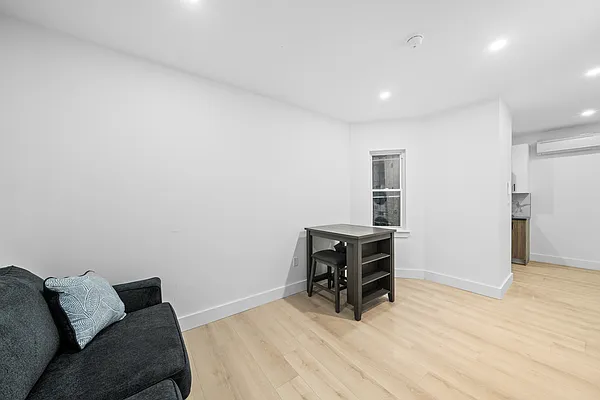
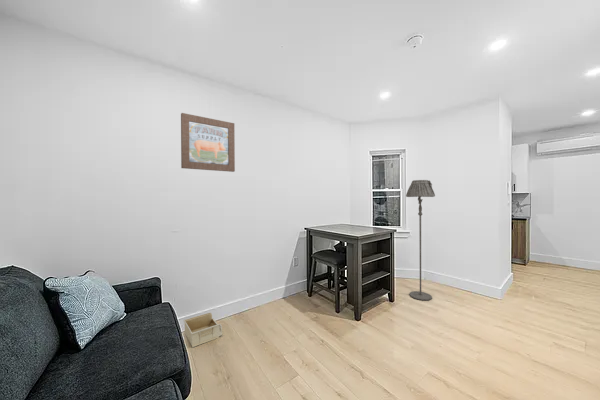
+ floor lamp [405,179,436,301]
+ storage bin [183,312,223,348]
+ wall art [180,112,236,173]
